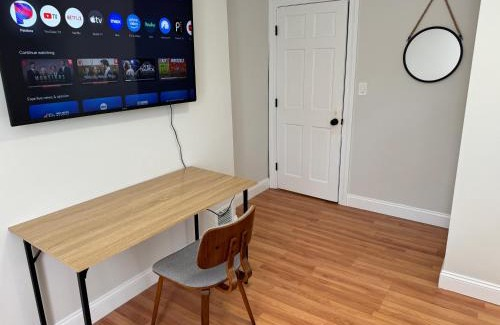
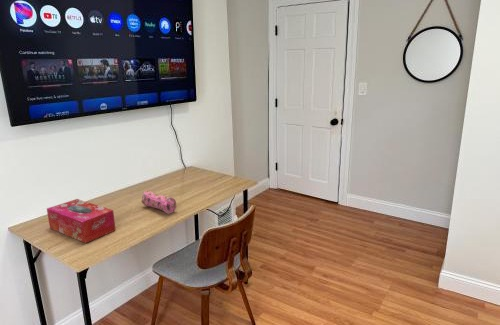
+ tissue box [46,198,117,244]
+ pencil case [141,189,177,214]
